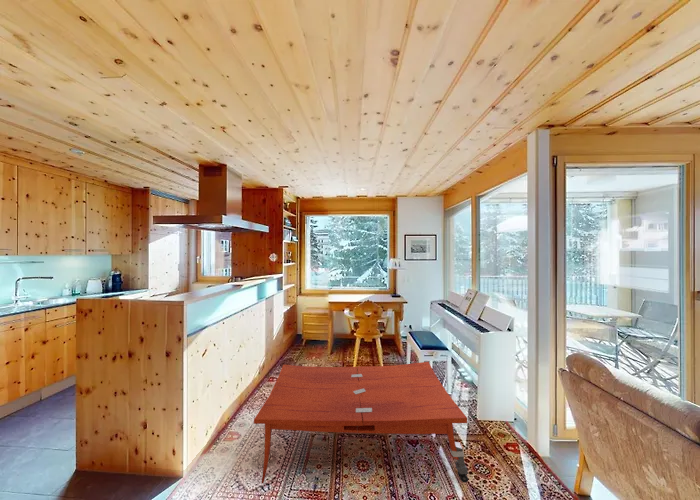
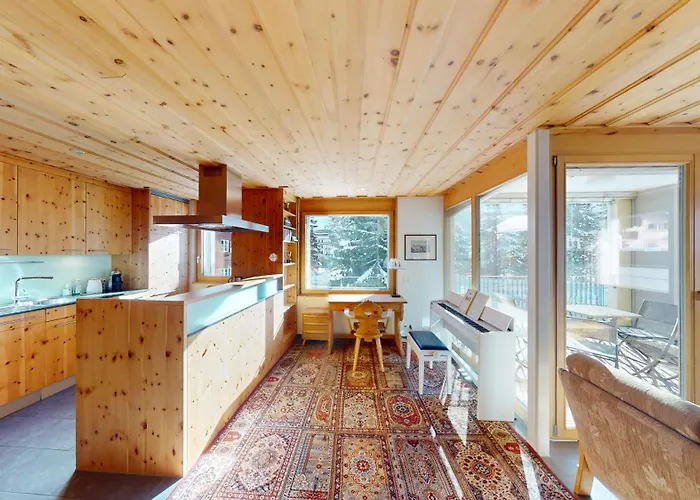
- coffee table [253,361,469,484]
